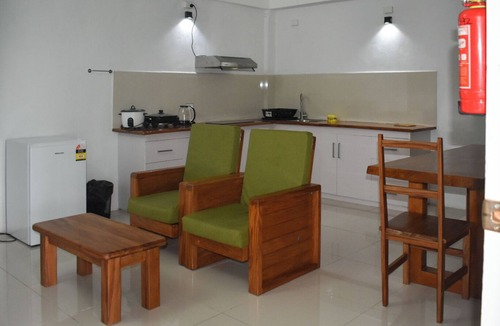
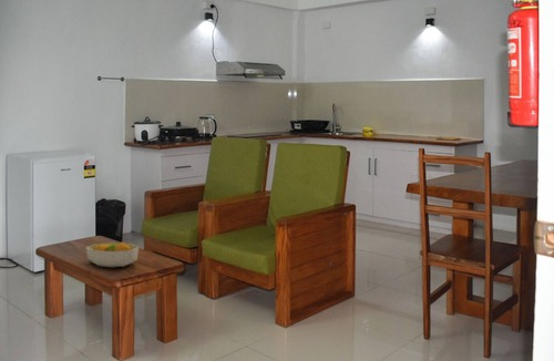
+ fruit bowl [84,241,140,268]
